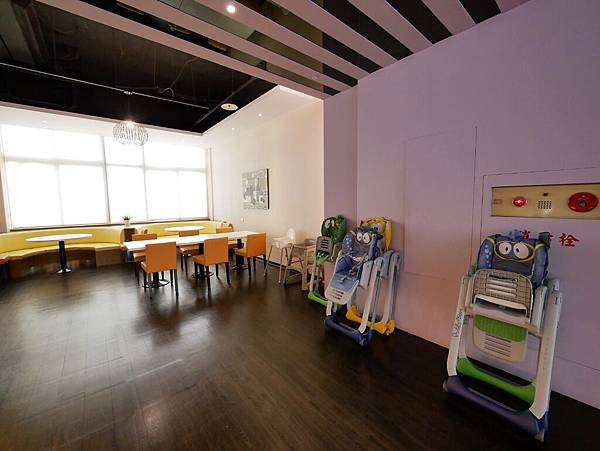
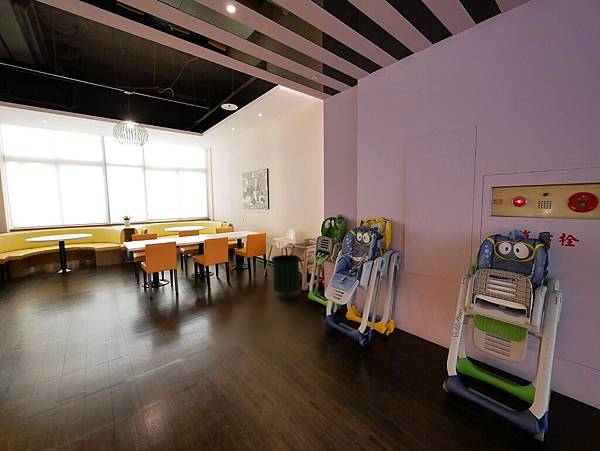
+ trash can [271,254,301,301]
